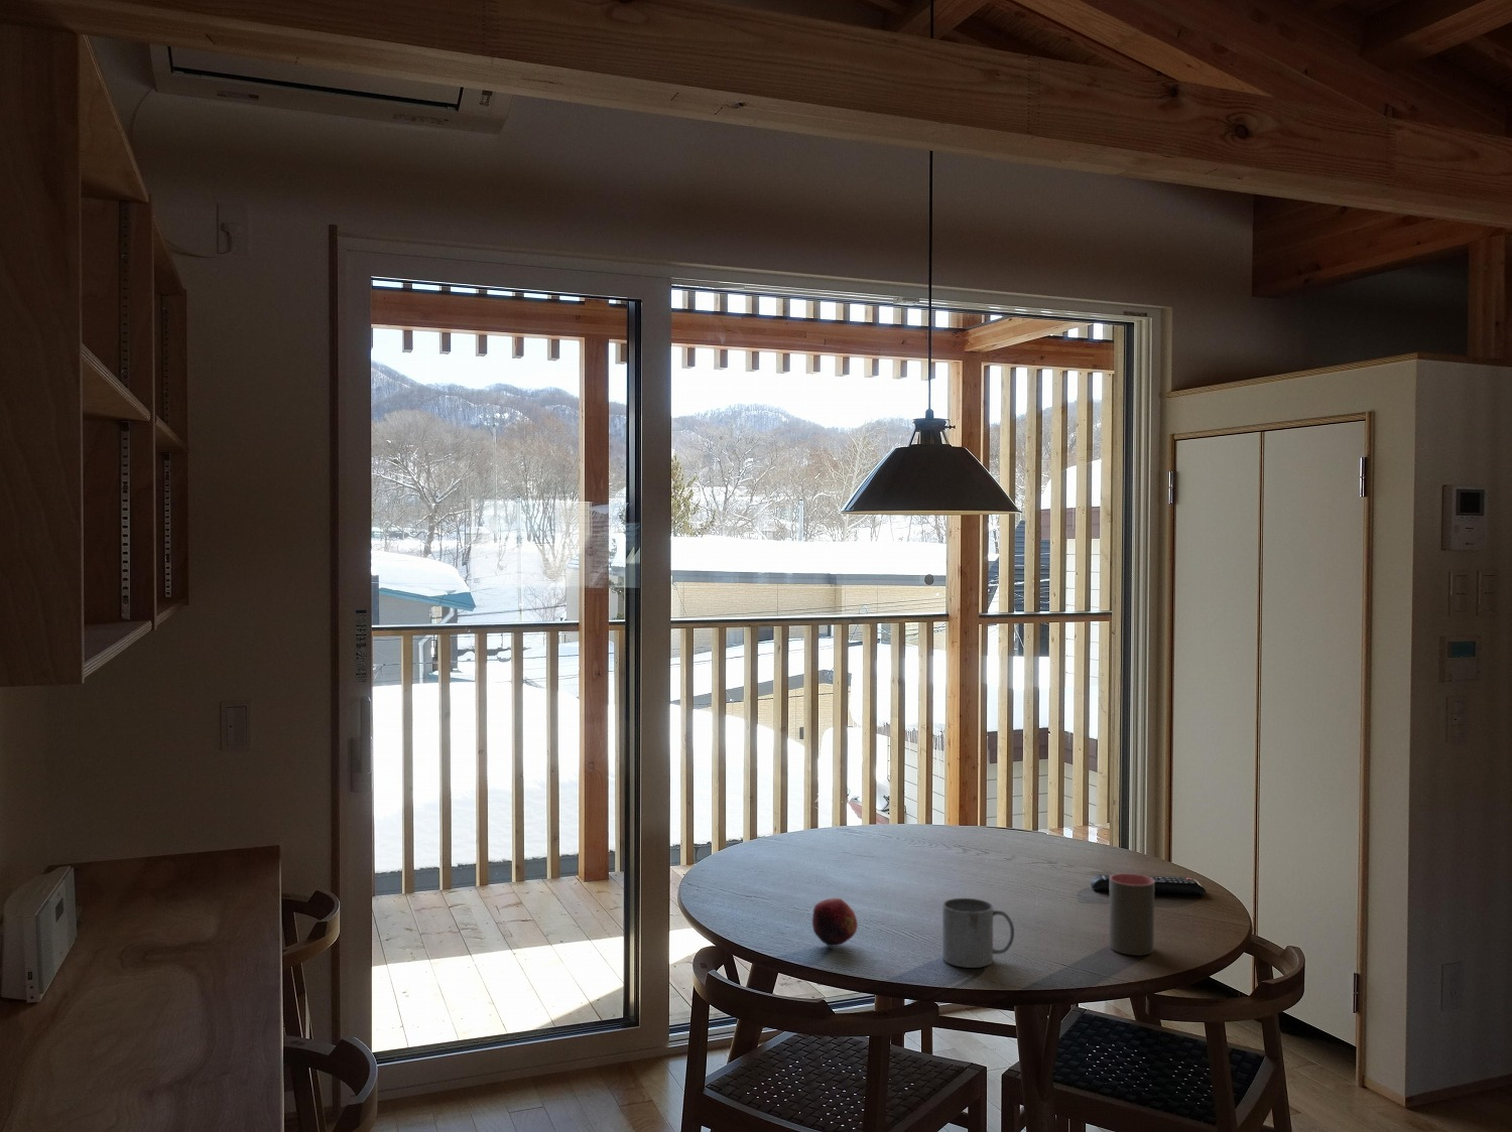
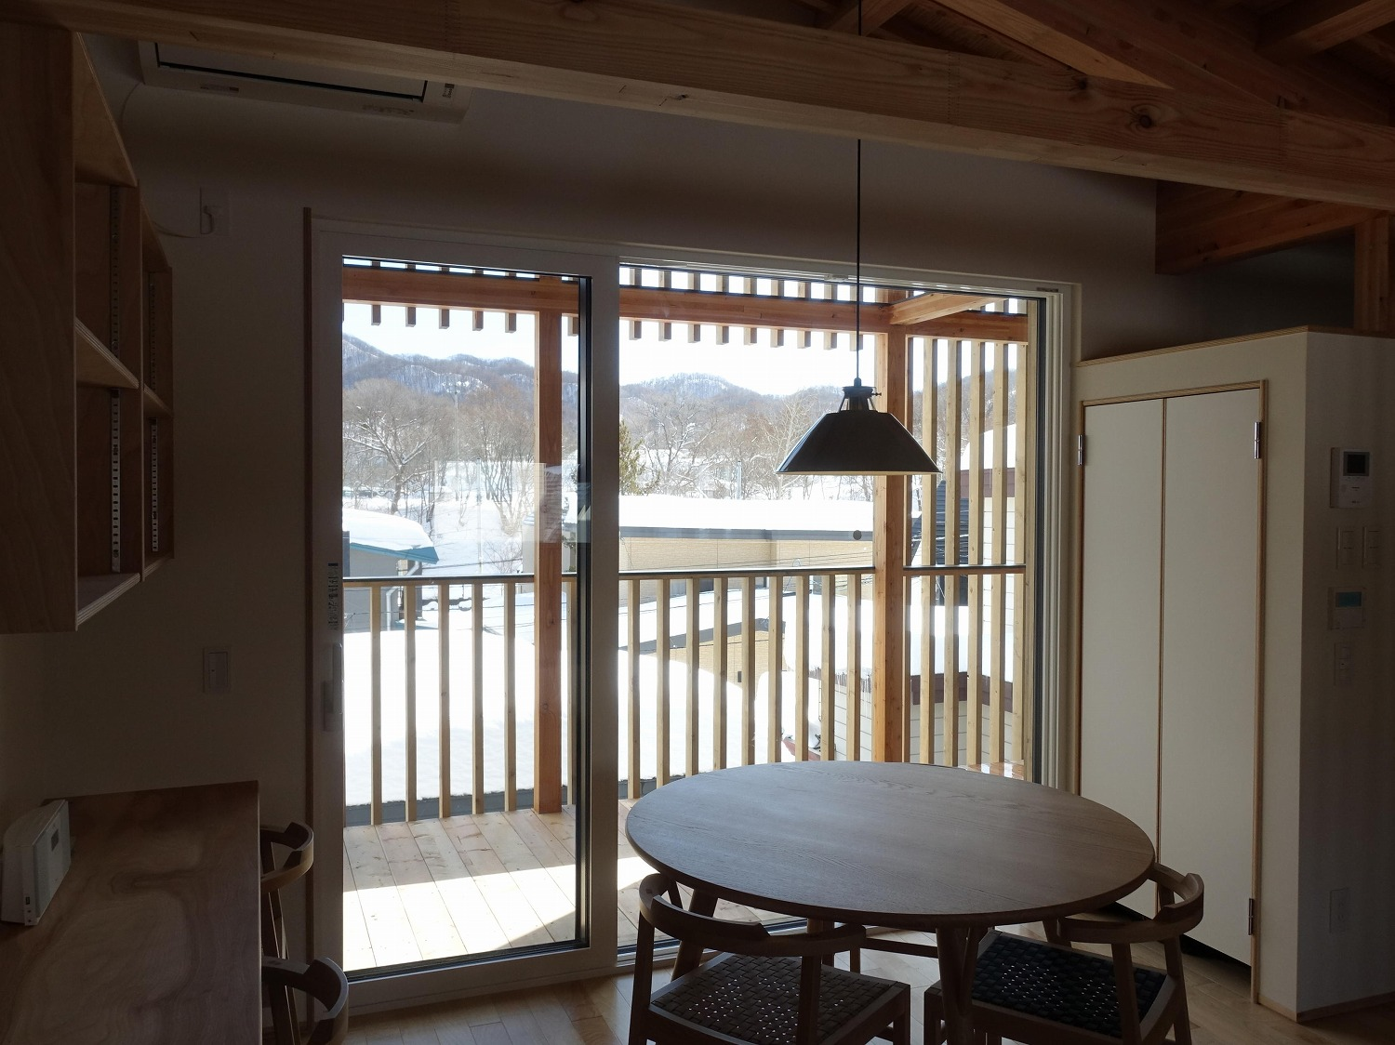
- fruit [811,898,859,948]
- mug [941,898,1015,969]
- remote control [1090,873,1206,894]
- cup [1108,872,1155,957]
